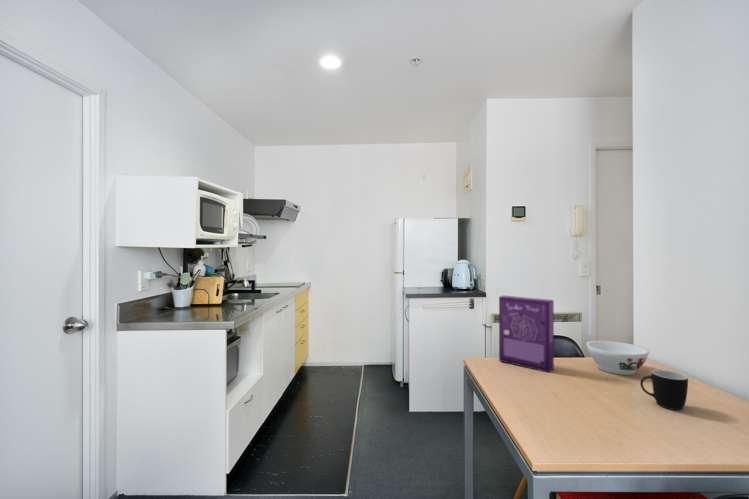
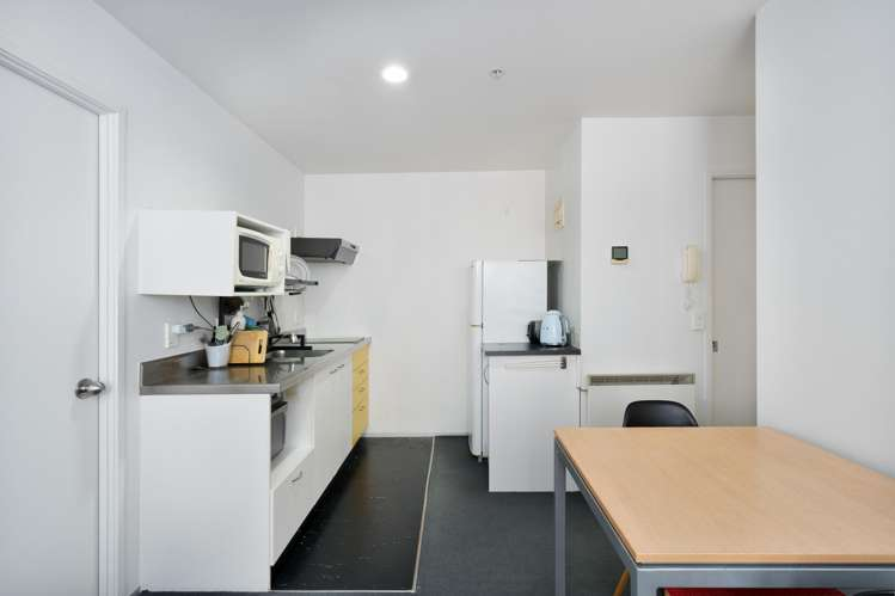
- cereal box [498,295,555,374]
- bowl [585,340,650,376]
- mug [639,369,689,411]
